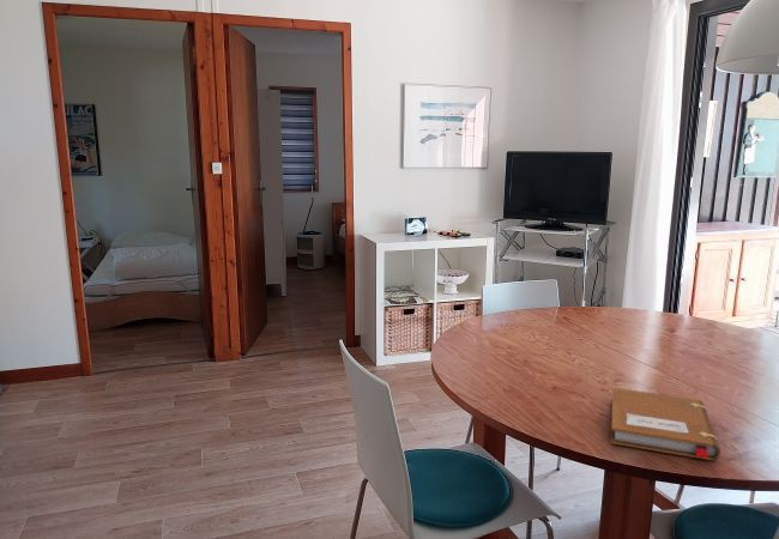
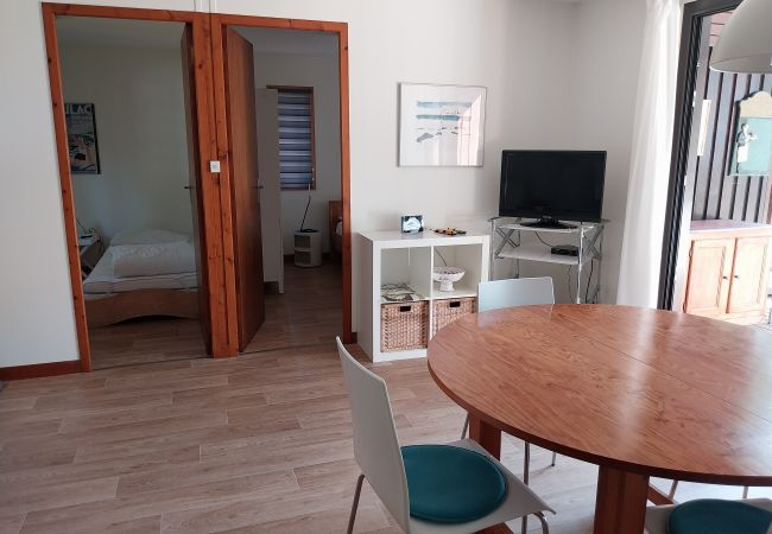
- notebook [610,387,721,461]
